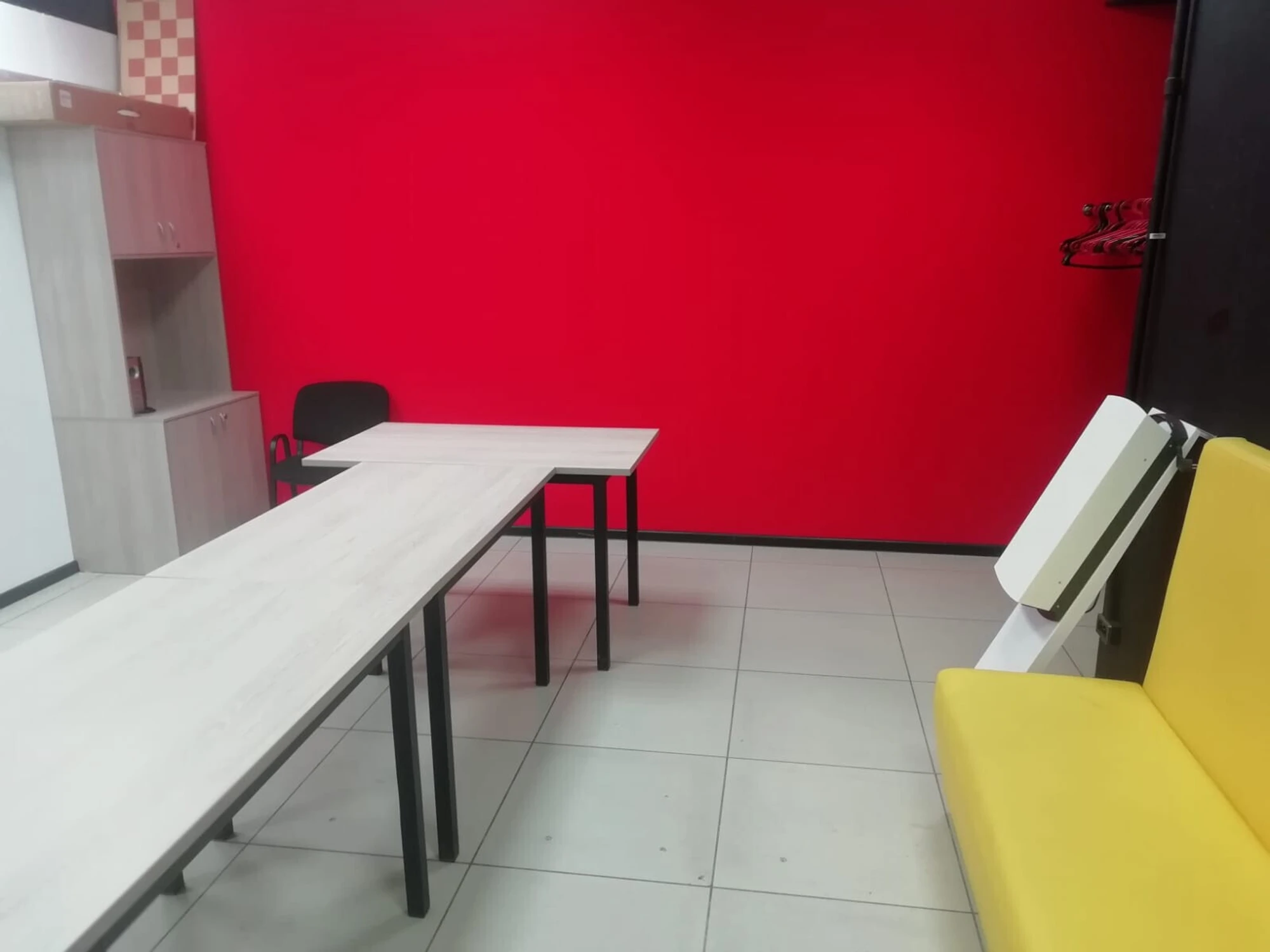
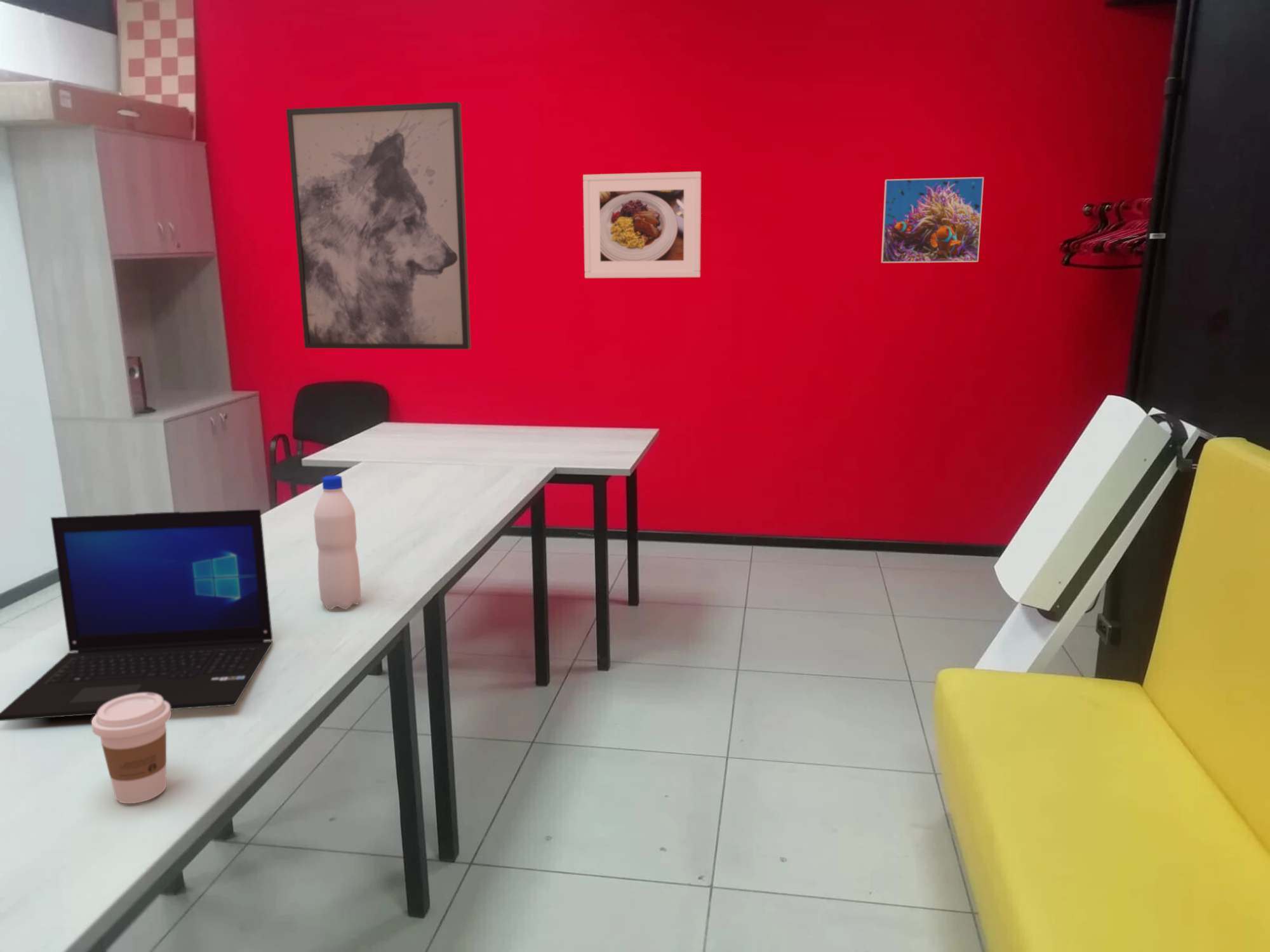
+ water bottle [313,475,361,611]
+ coffee cup [91,693,172,804]
+ laptop [0,509,274,722]
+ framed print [582,171,702,279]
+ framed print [881,176,984,263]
+ wall art [286,101,472,350]
